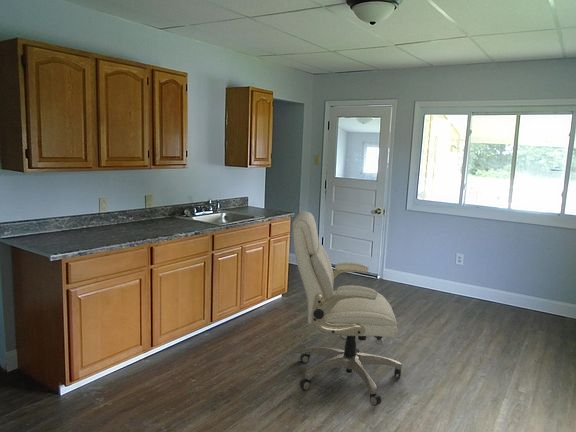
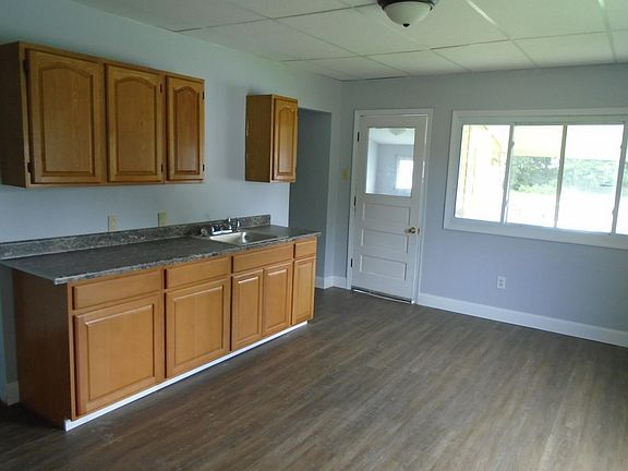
- chair [291,210,403,407]
